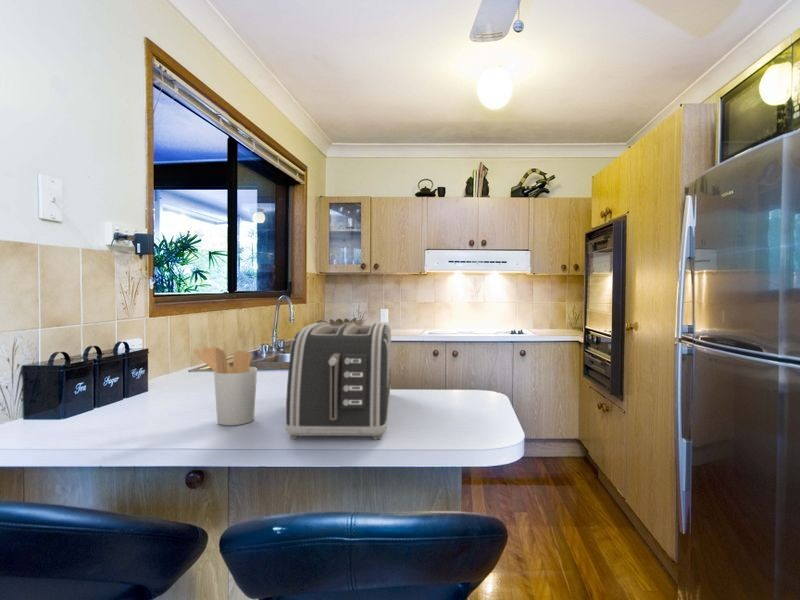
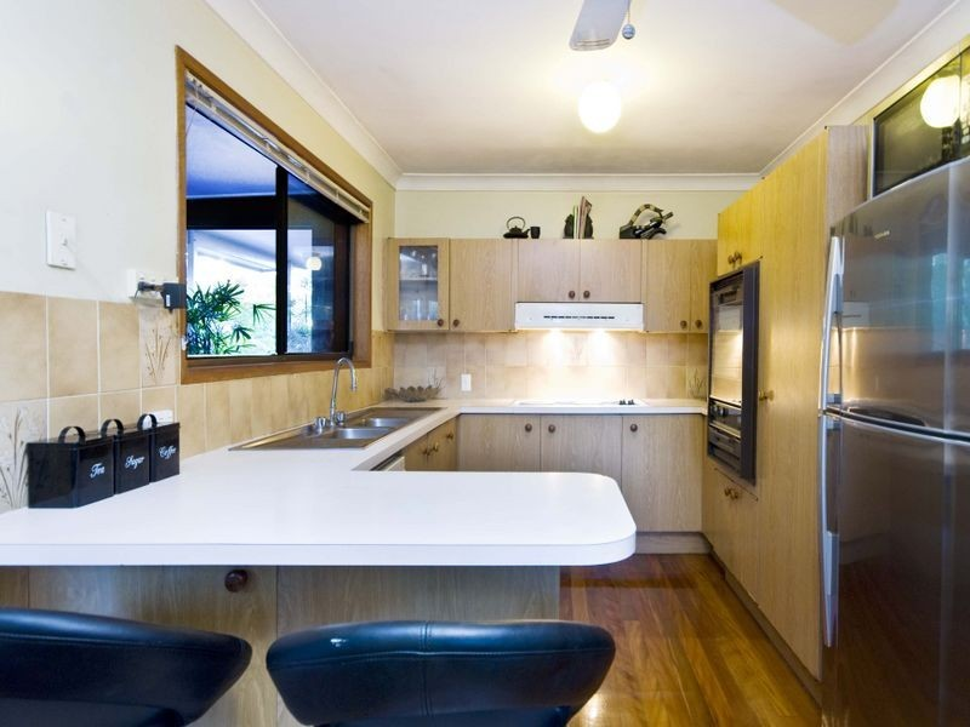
- utensil holder [192,345,258,426]
- toaster [284,321,392,440]
